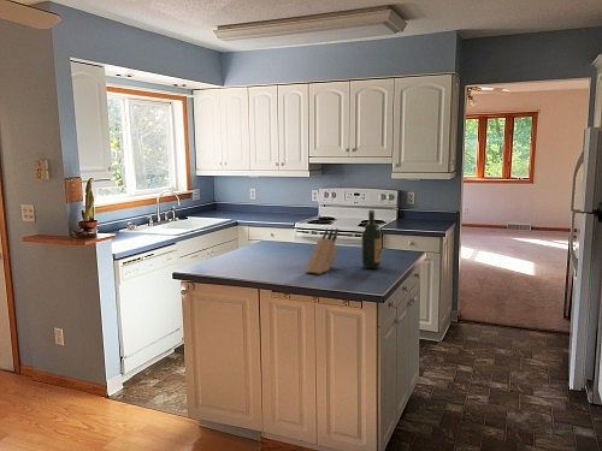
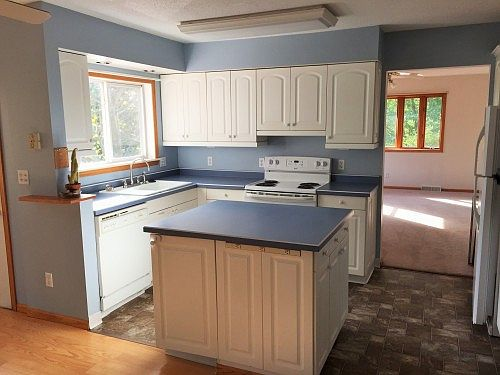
- wine bottle [360,209,383,269]
- knife block [303,227,340,275]
